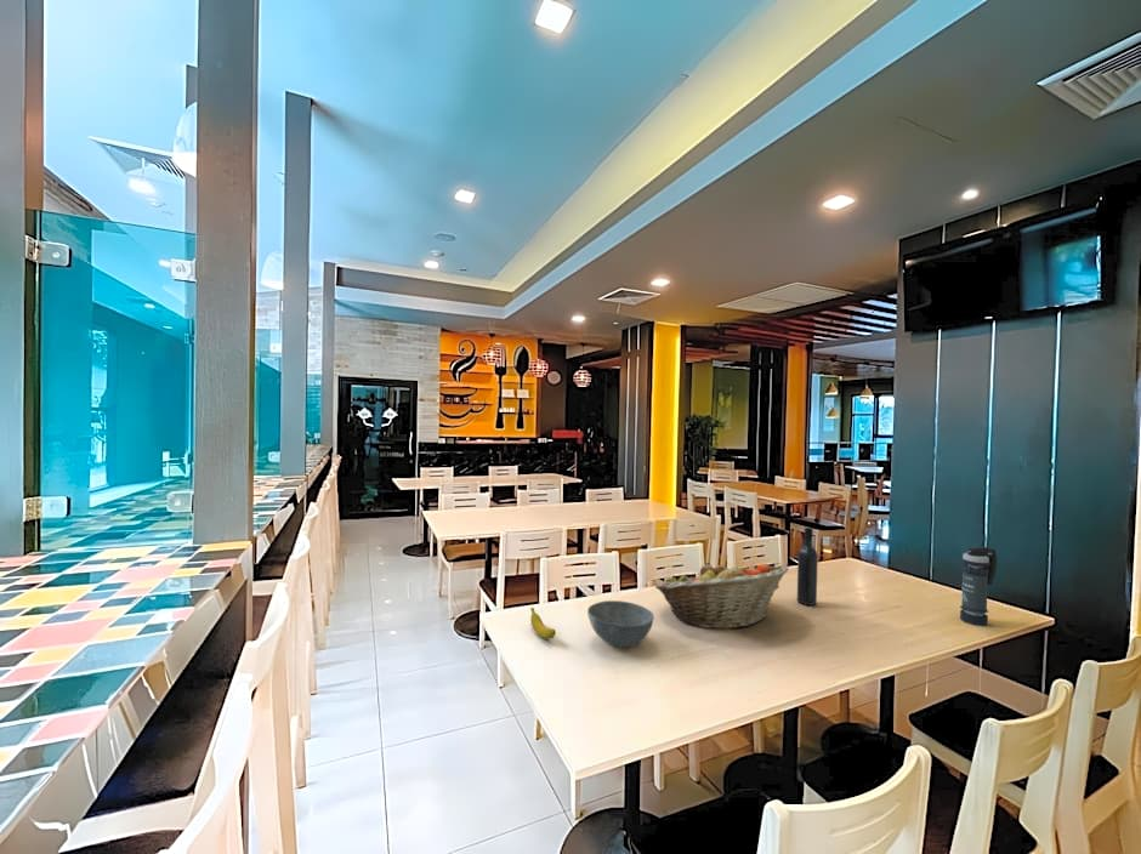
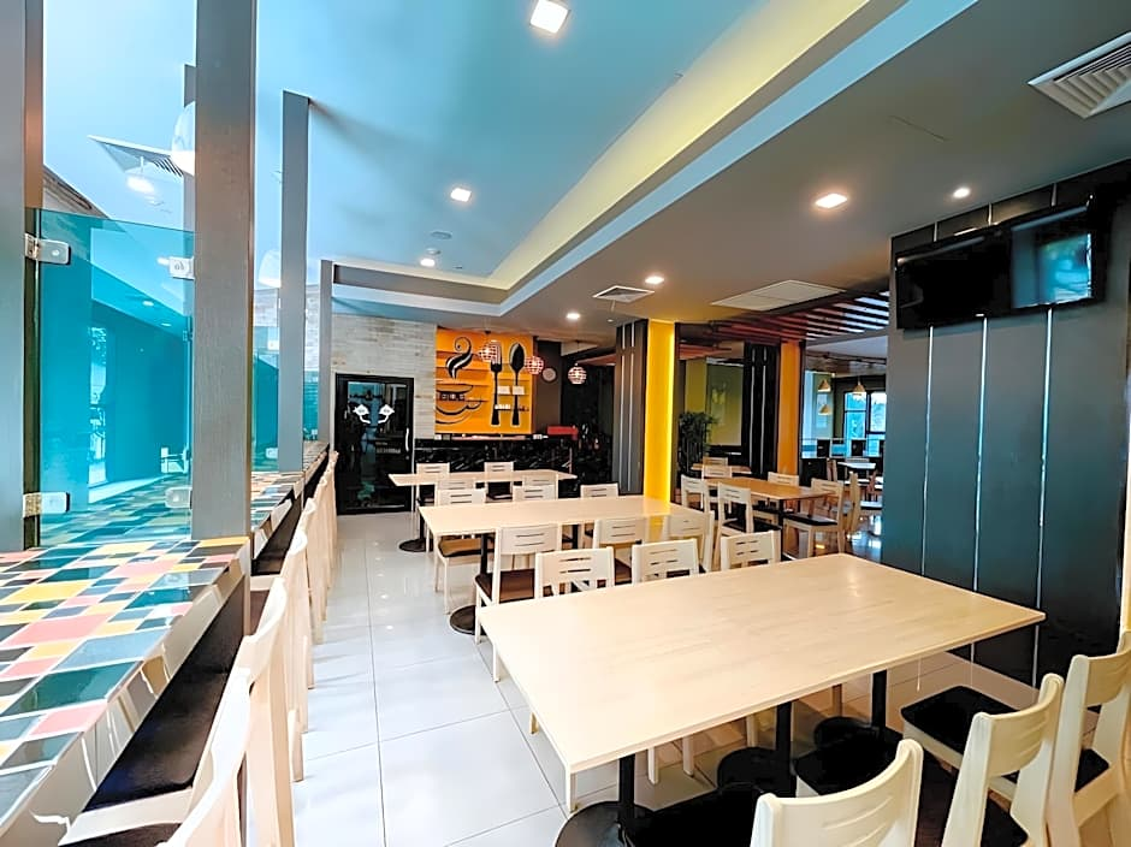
- wine bottle [796,526,819,607]
- bowl [586,599,655,649]
- smoke grenade [959,546,998,627]
- banana [529,607,556,639]
- fruit basket [654,562,790,630]
